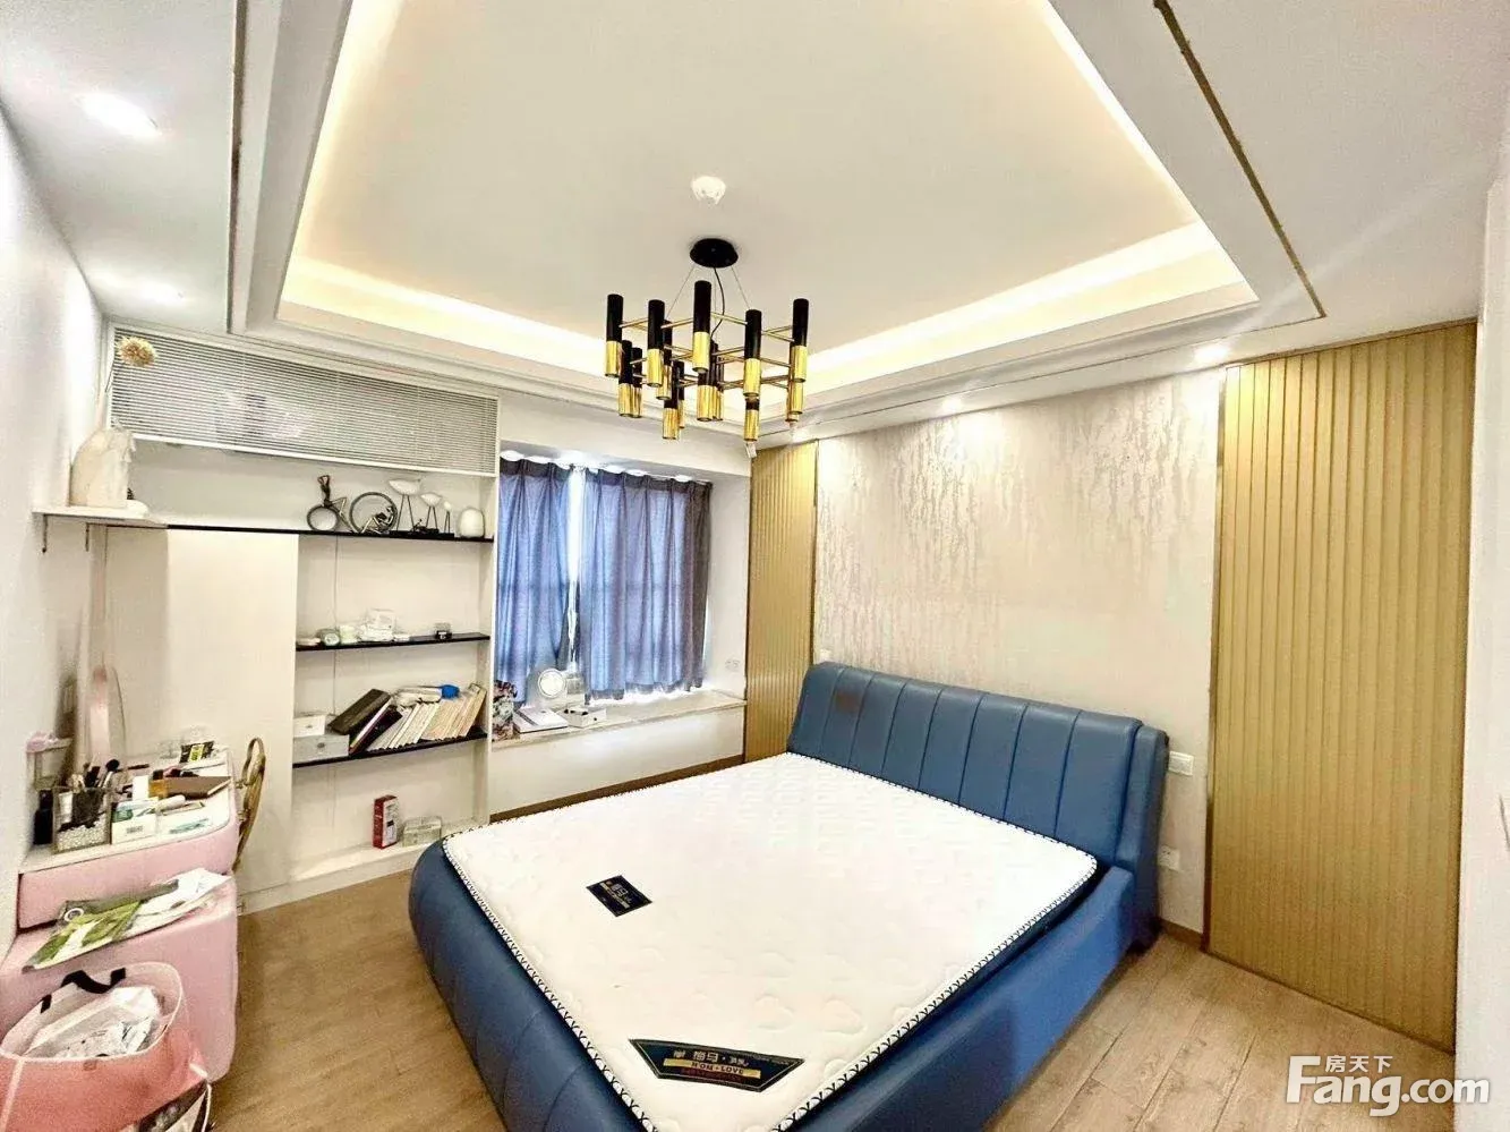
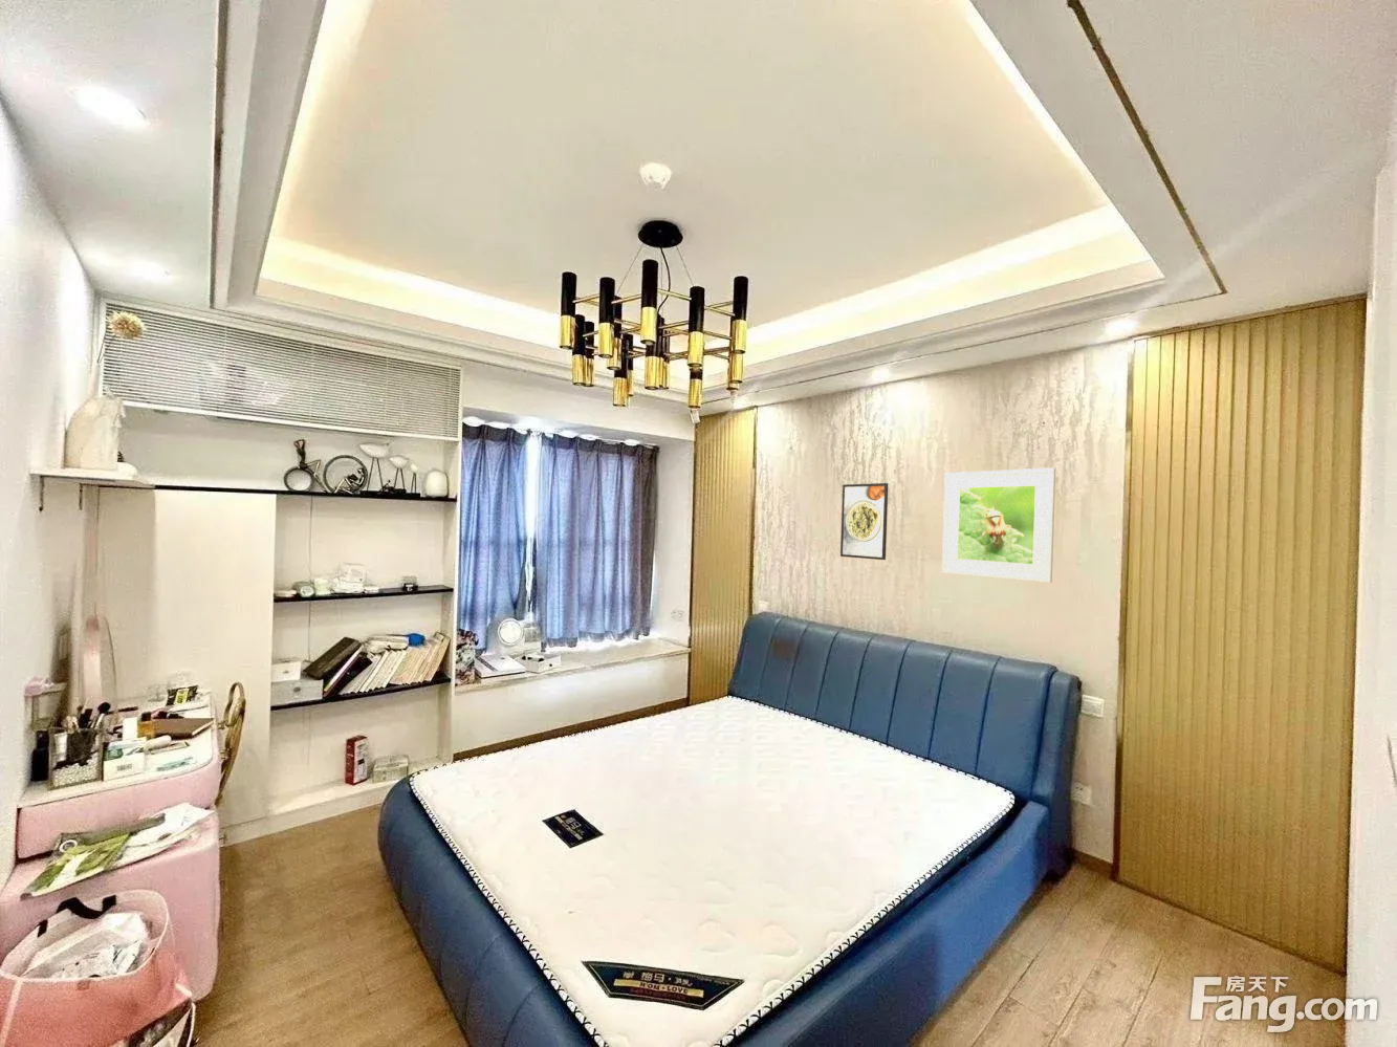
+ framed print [839,482,889,561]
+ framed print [942,466,1056,584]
